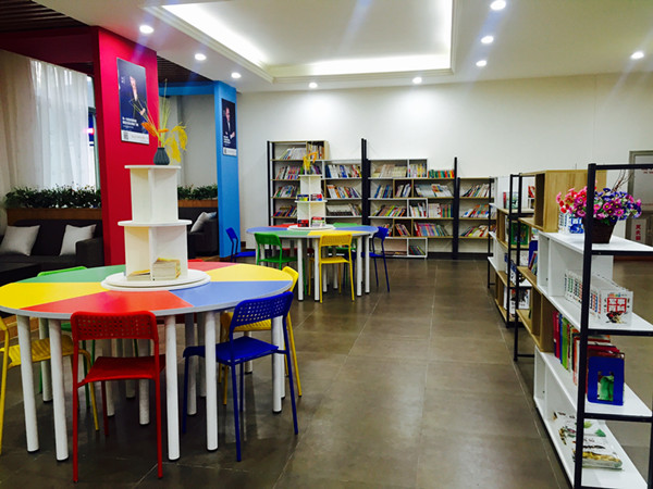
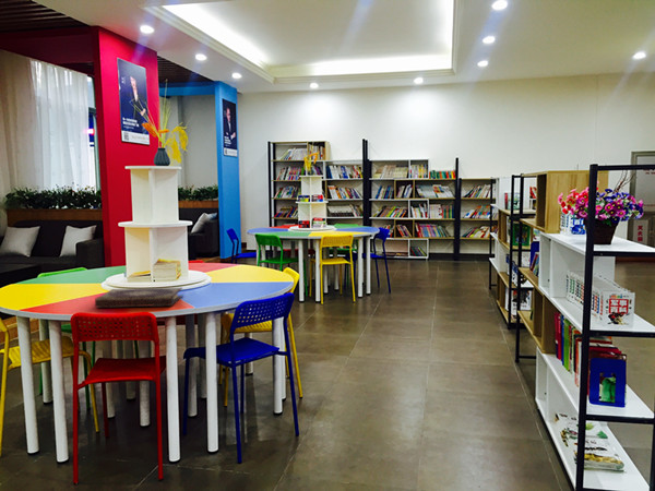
+ book [94,287,184,309]
